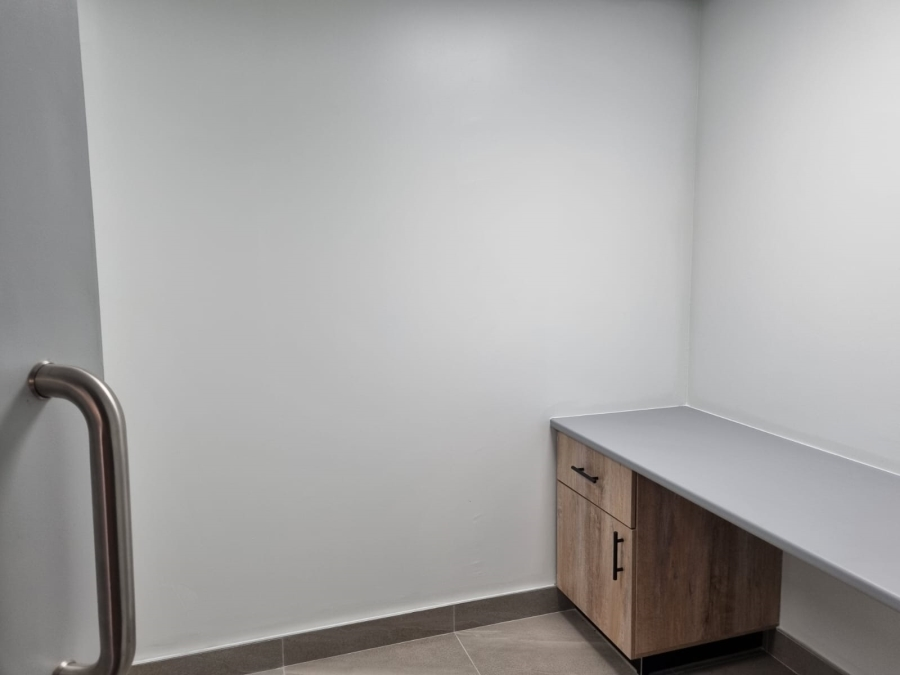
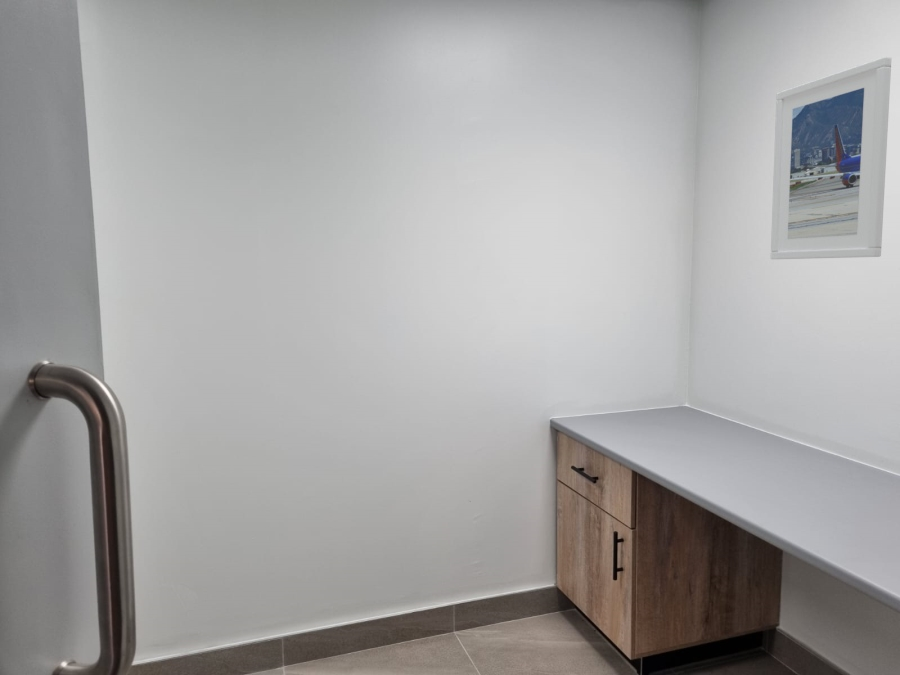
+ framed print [770,56,892,260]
